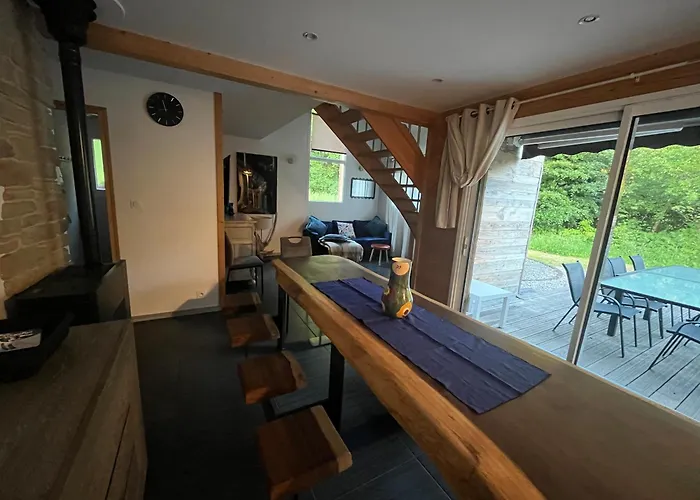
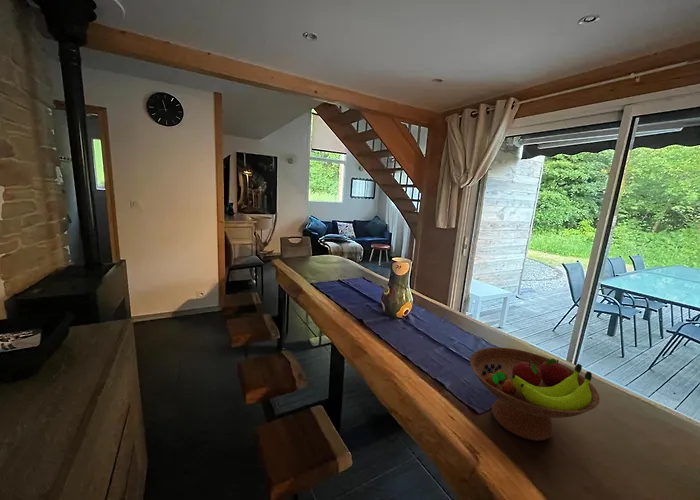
+ fruit bowl [469,346,601,442]
